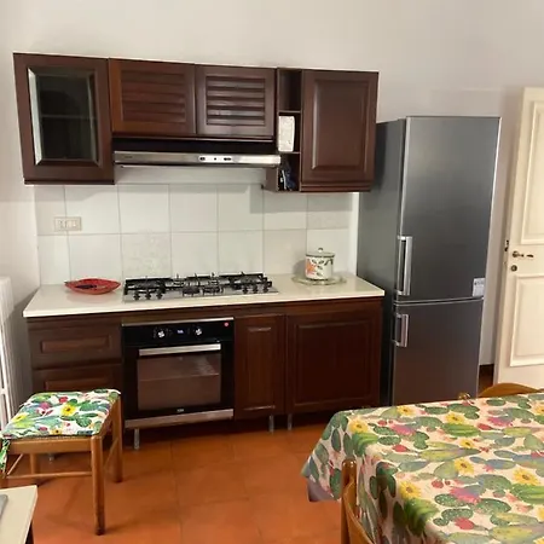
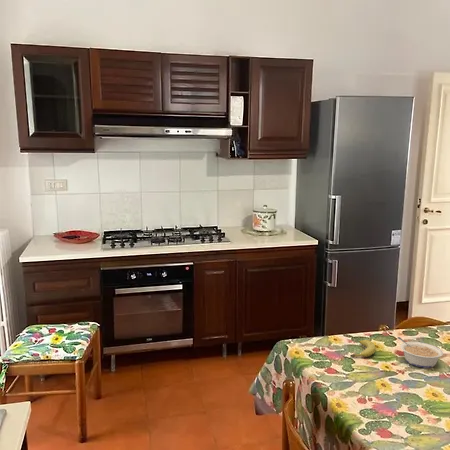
+ legume [397,336,444,369]
+ fruit [349,339,377,358]
